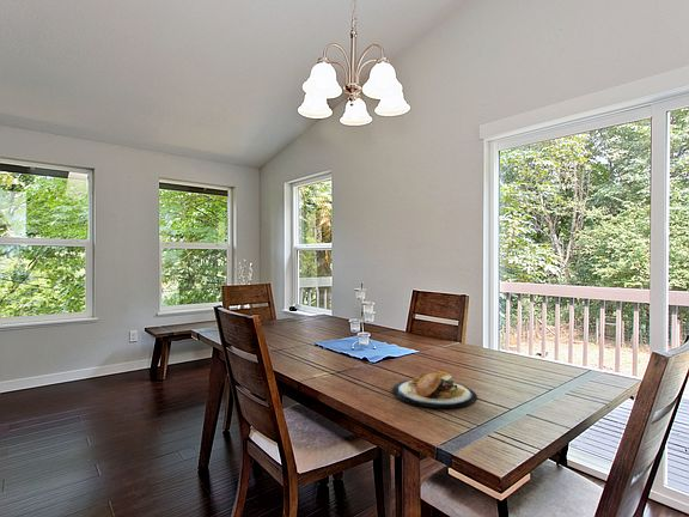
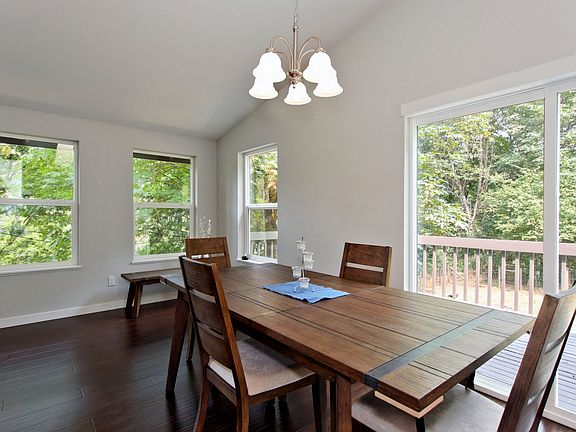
- plate [391,371,478,409]
